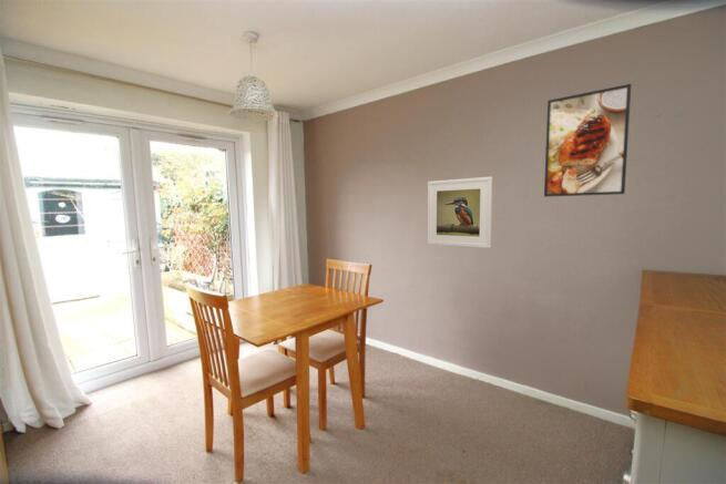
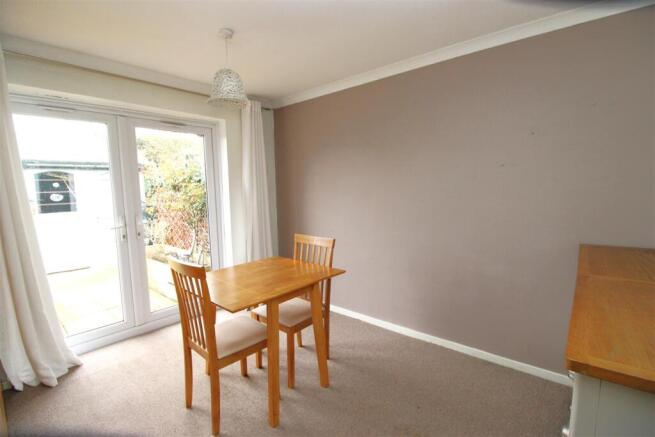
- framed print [427,176,493,249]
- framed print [543,83,633,198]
